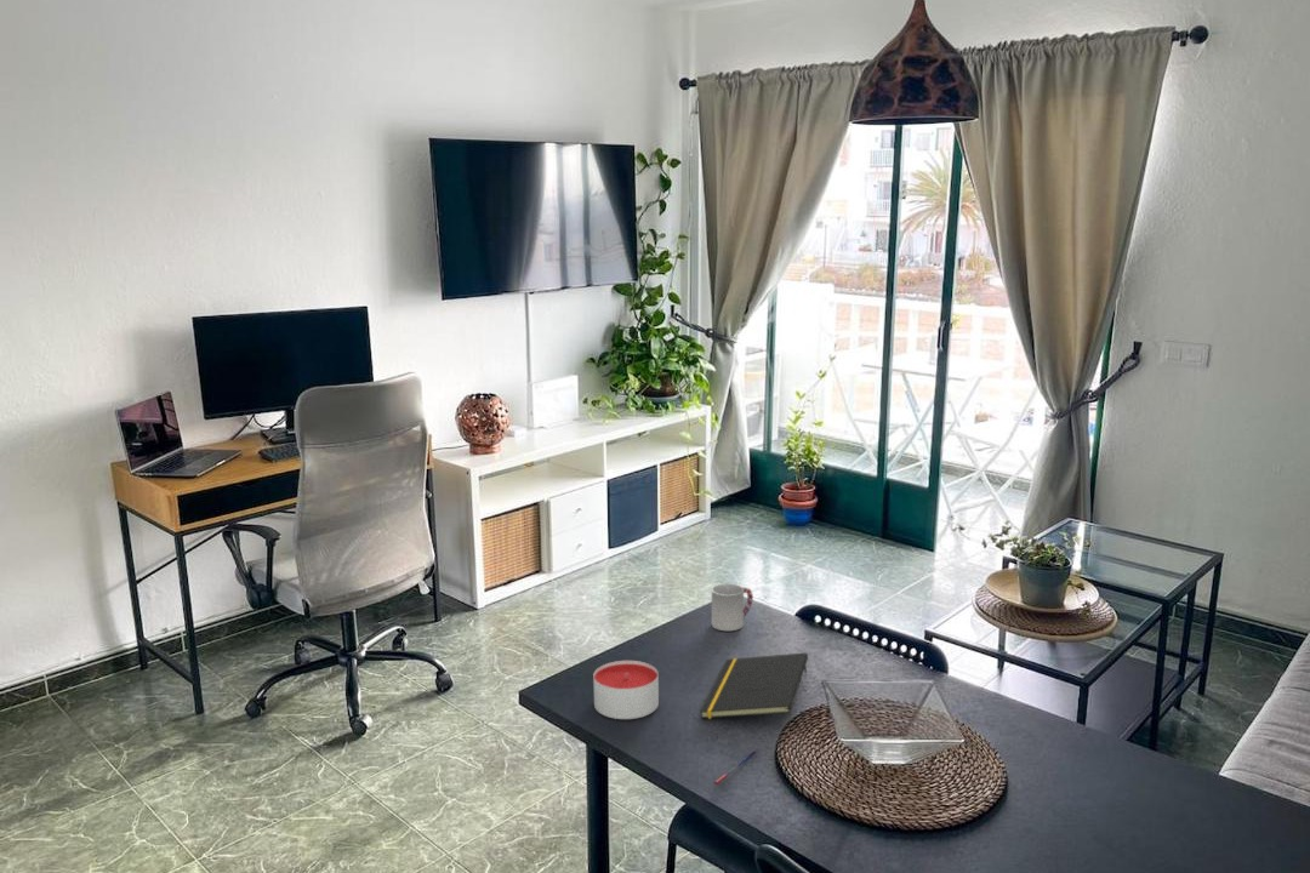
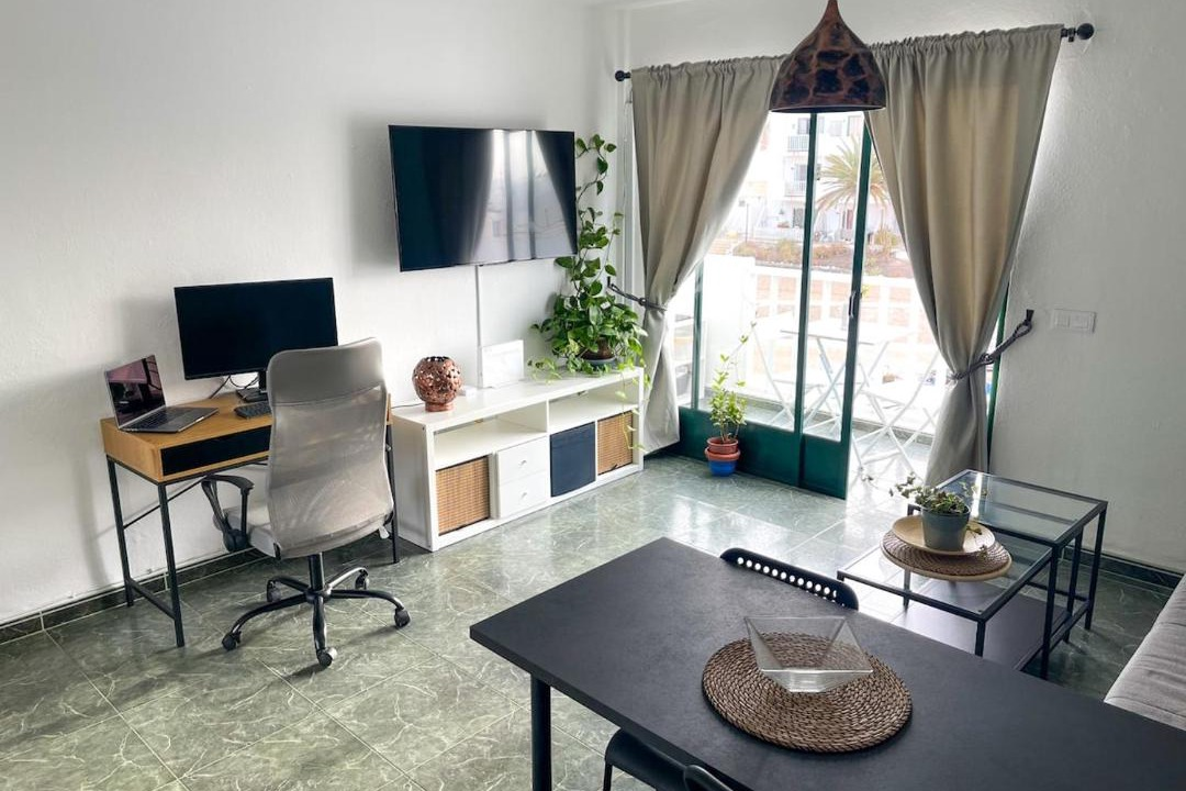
- notepad [699,651,809,720]
- cup [711,583,754,632]
- pen [713,748,759,787]
- candle [592,660,660,720]
